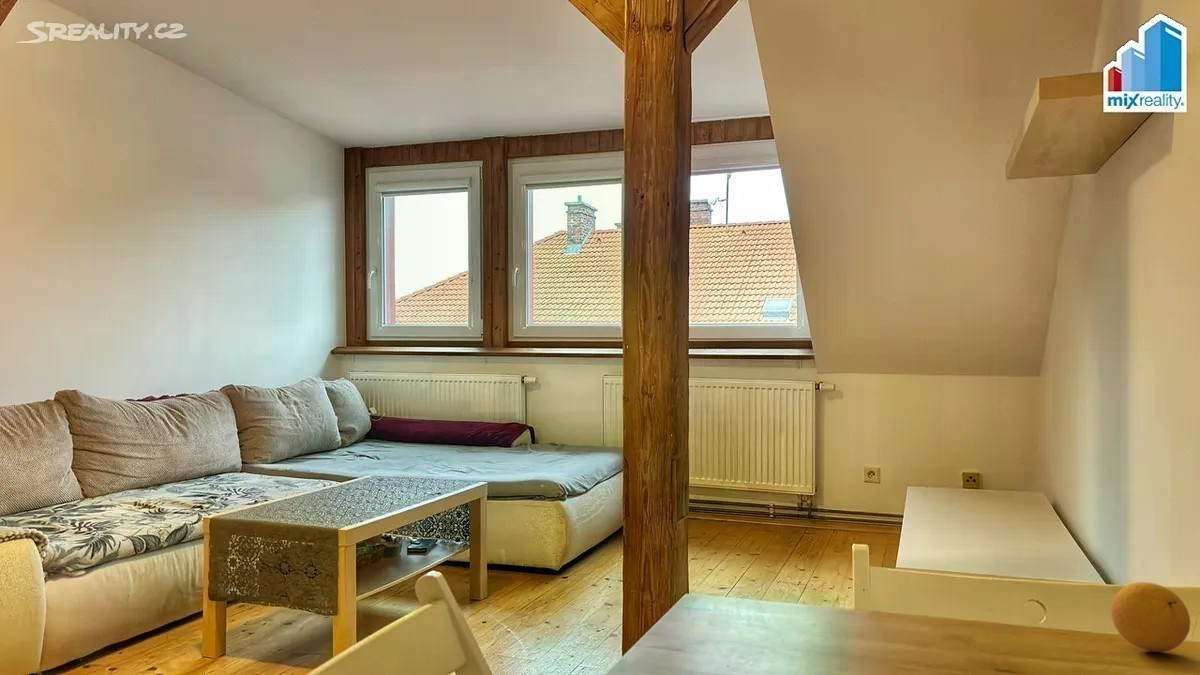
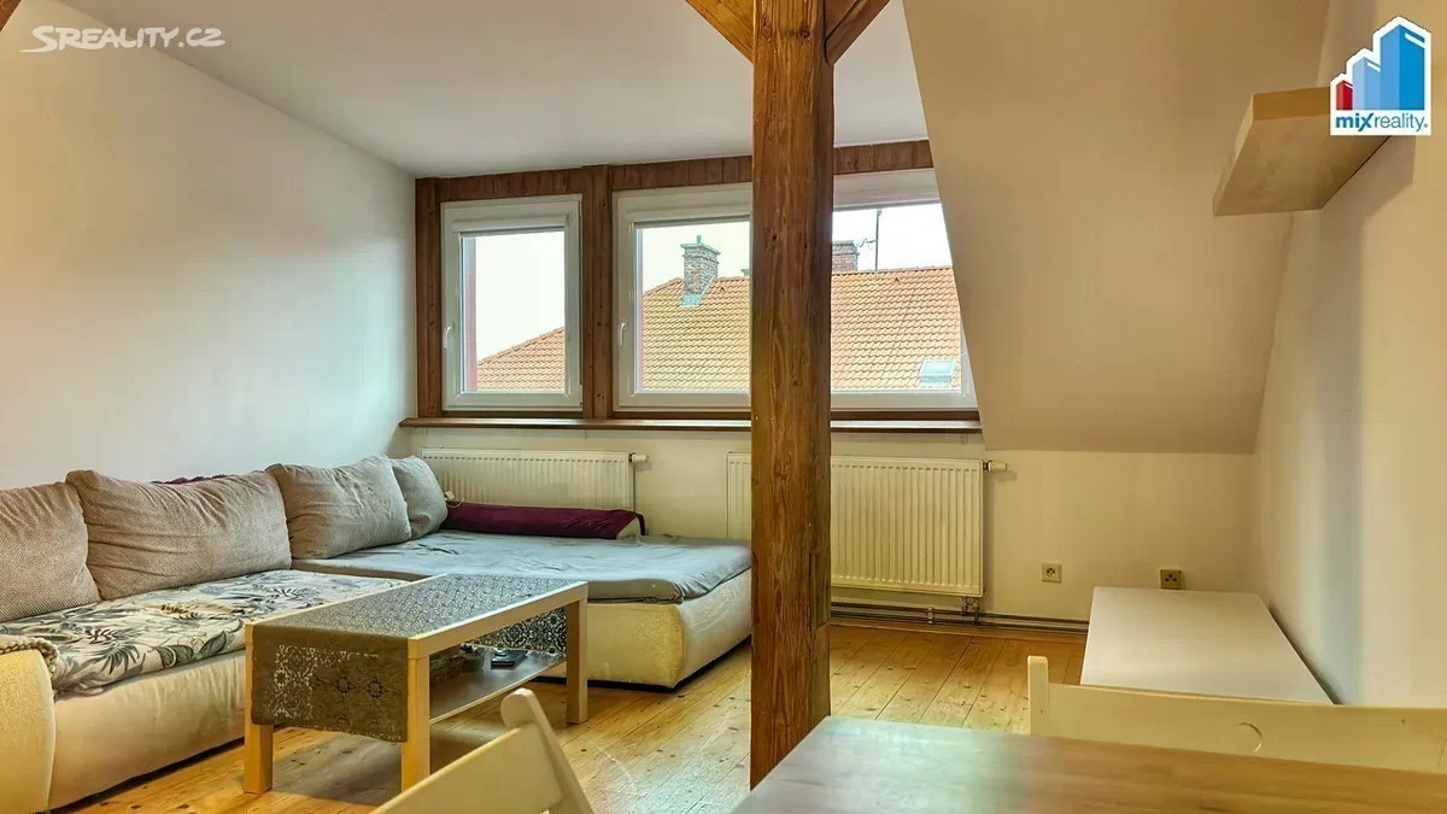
- fruit [1110,581,1191,653]
